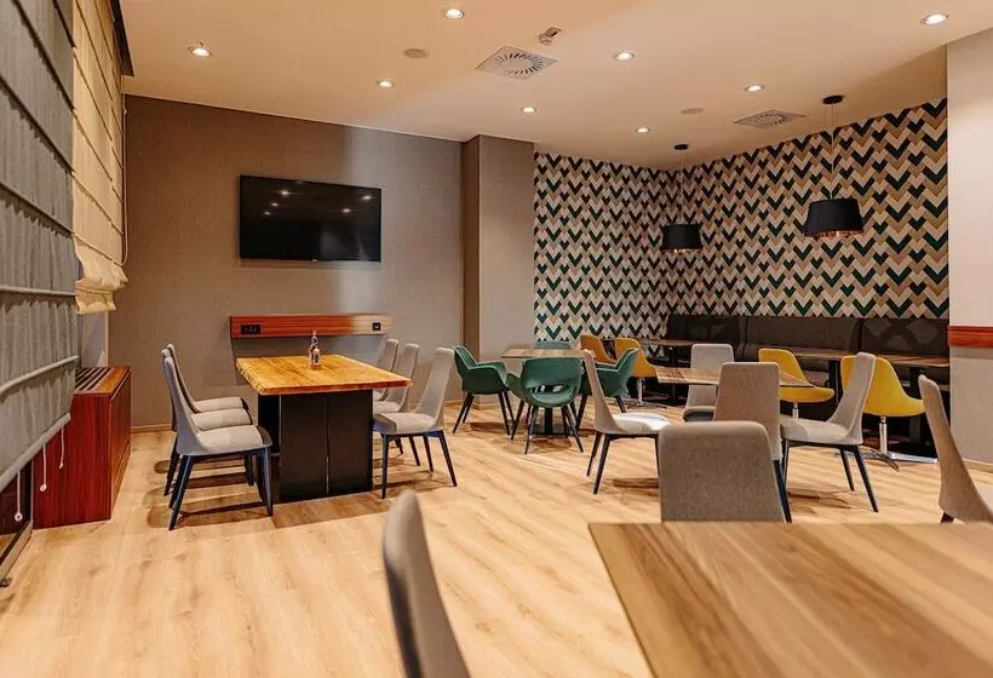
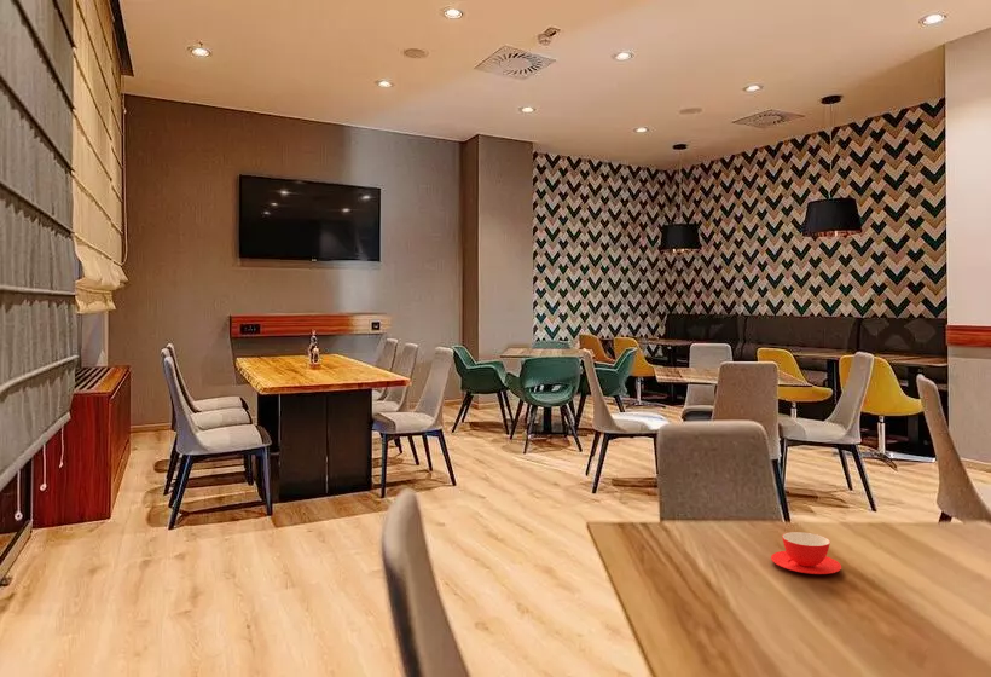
+ teacup [770,531,842,575]
